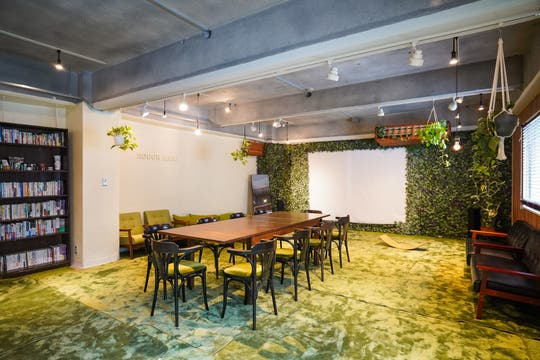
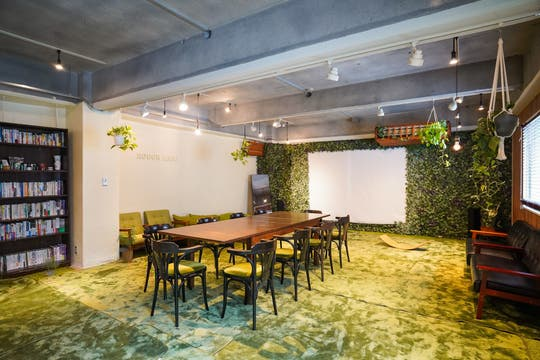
+ potted plant [39,255,61,277]
+ house plant [116,228,138,264]
